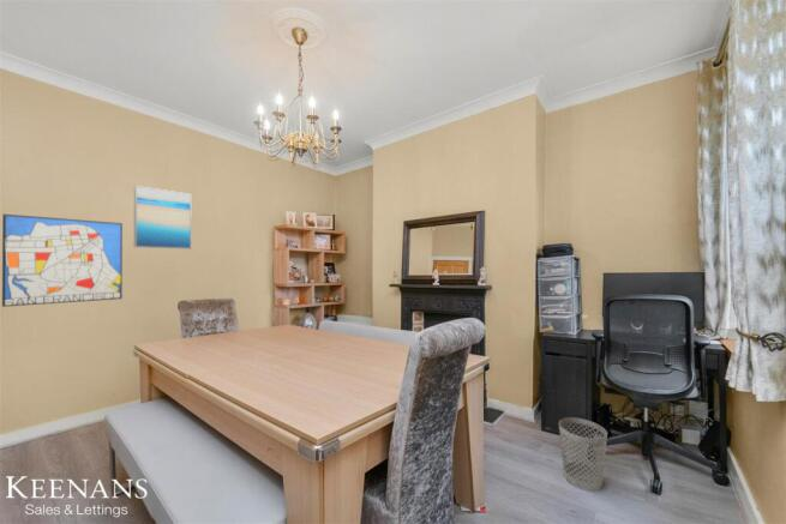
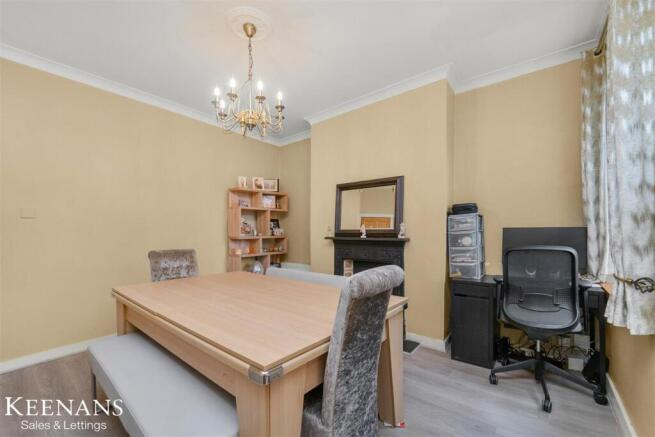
- wastebasket [558,416,608,492]
- wall art [133,185,193,251]
- wall art [1,213,124,308]
